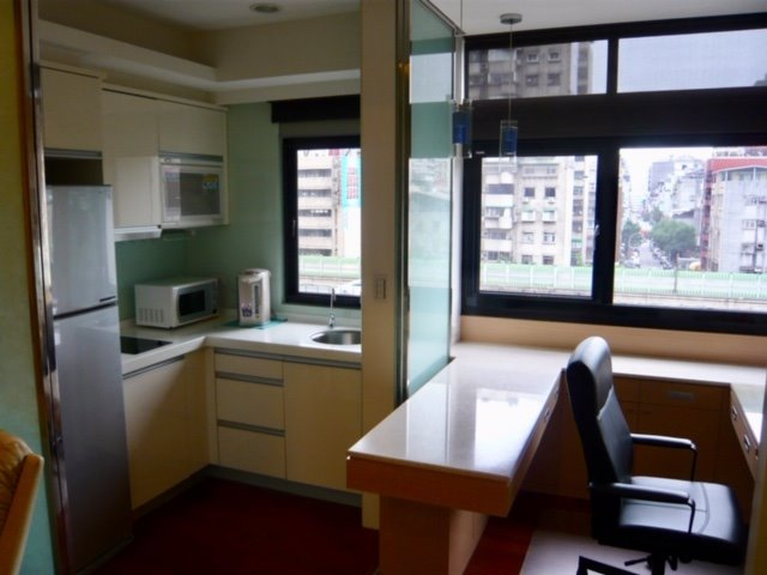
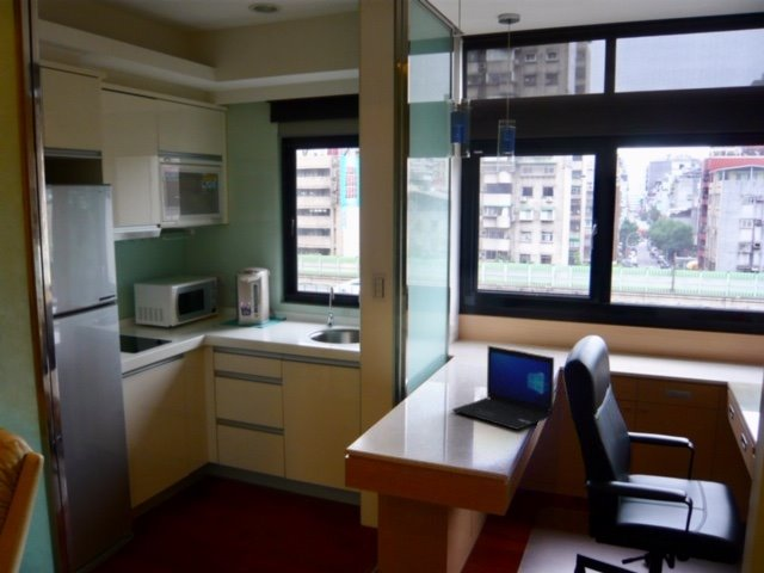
+ laptop [451,345,555,431]
